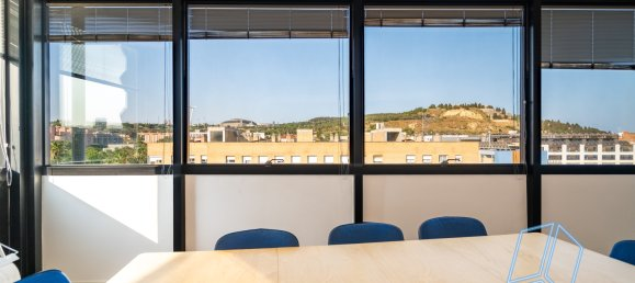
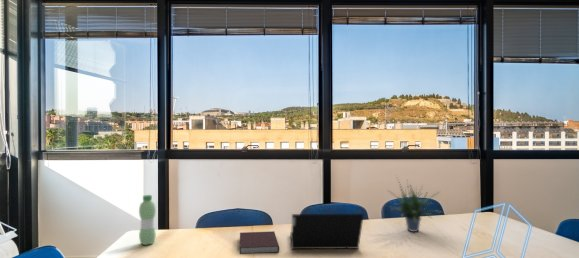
+ water bottle [138,194,157,246]
+ laptop computer [289,213,365,250]
+ potted plant [384,175,444,233]
+ notebook [239,230,280,255]
